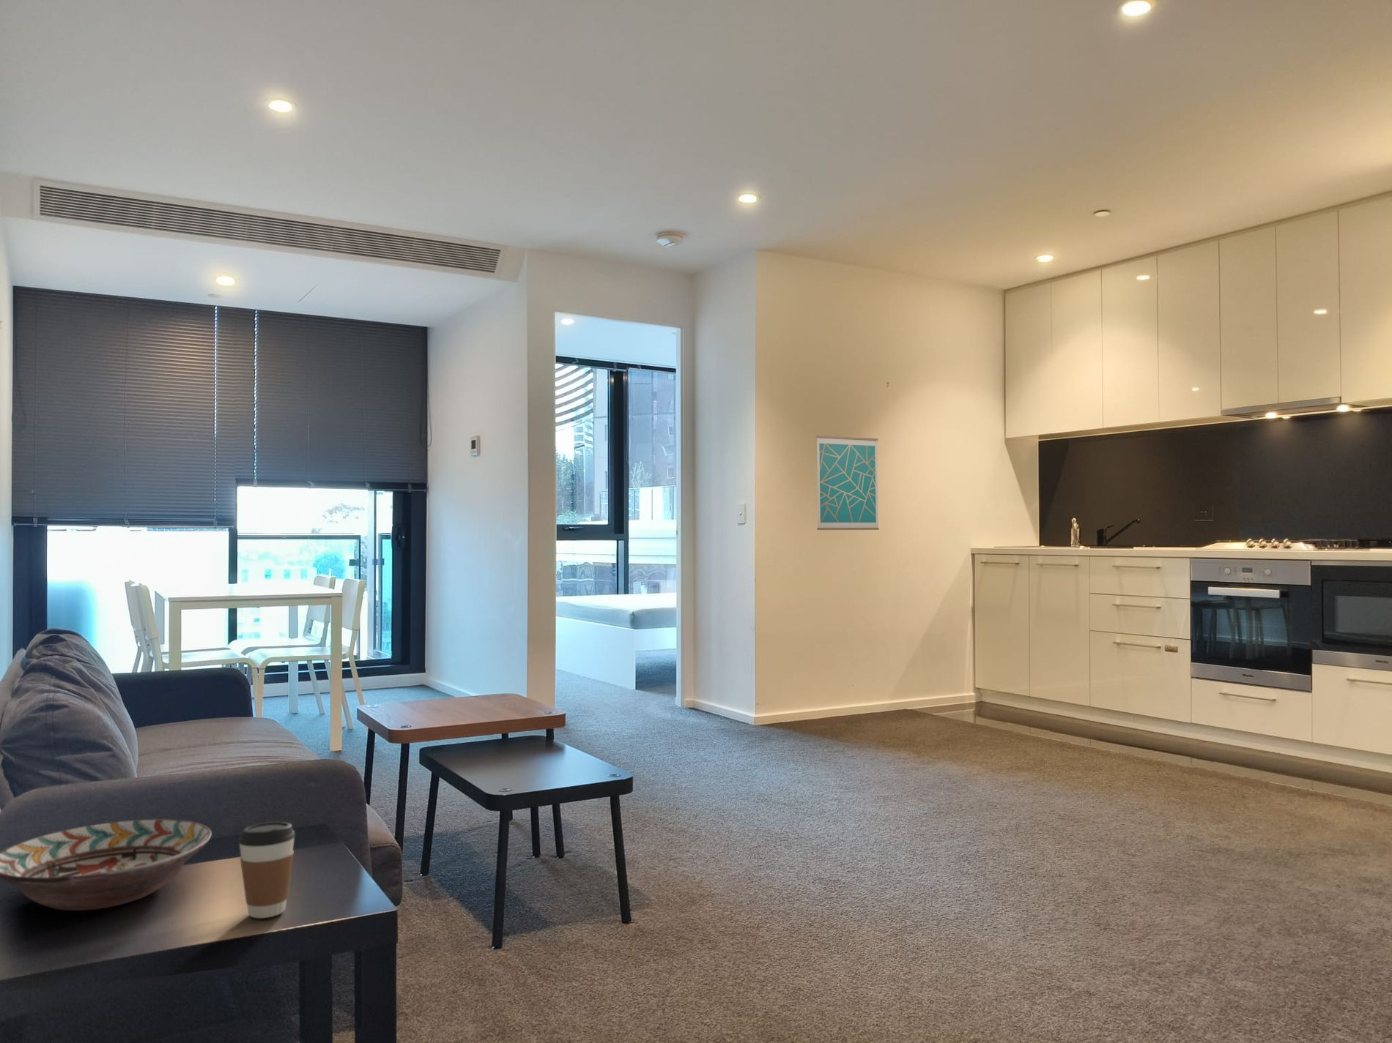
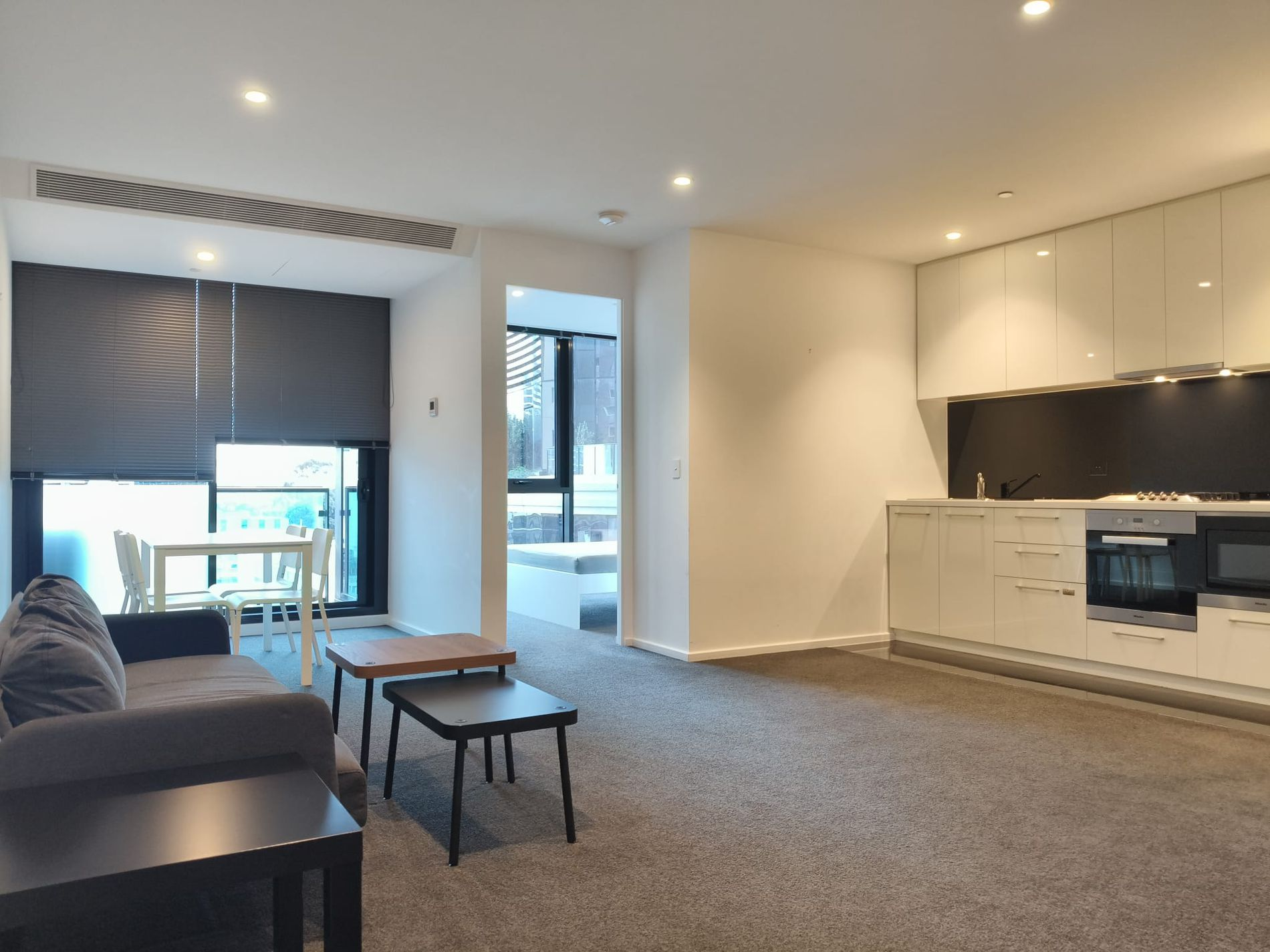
- coffee cup [238,822,296,919]
- decorative bowl [0,818,213,912]
- wall art [815,435,880,530]
